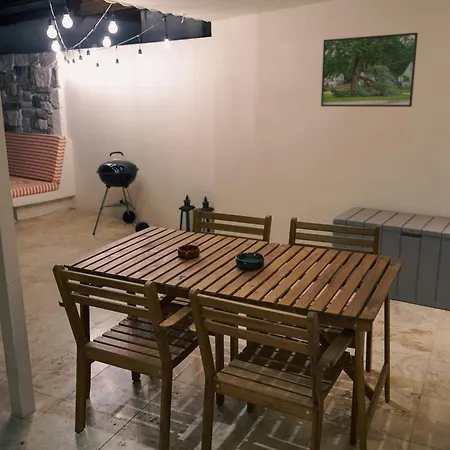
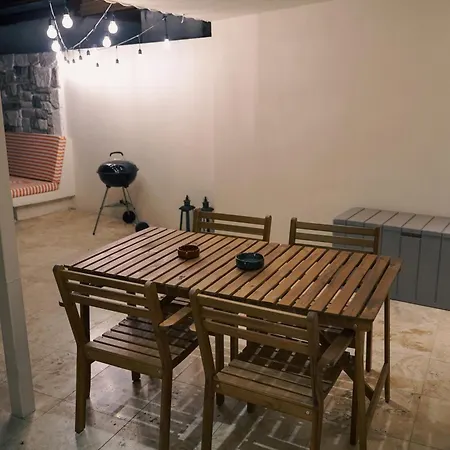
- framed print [320,32,419,108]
